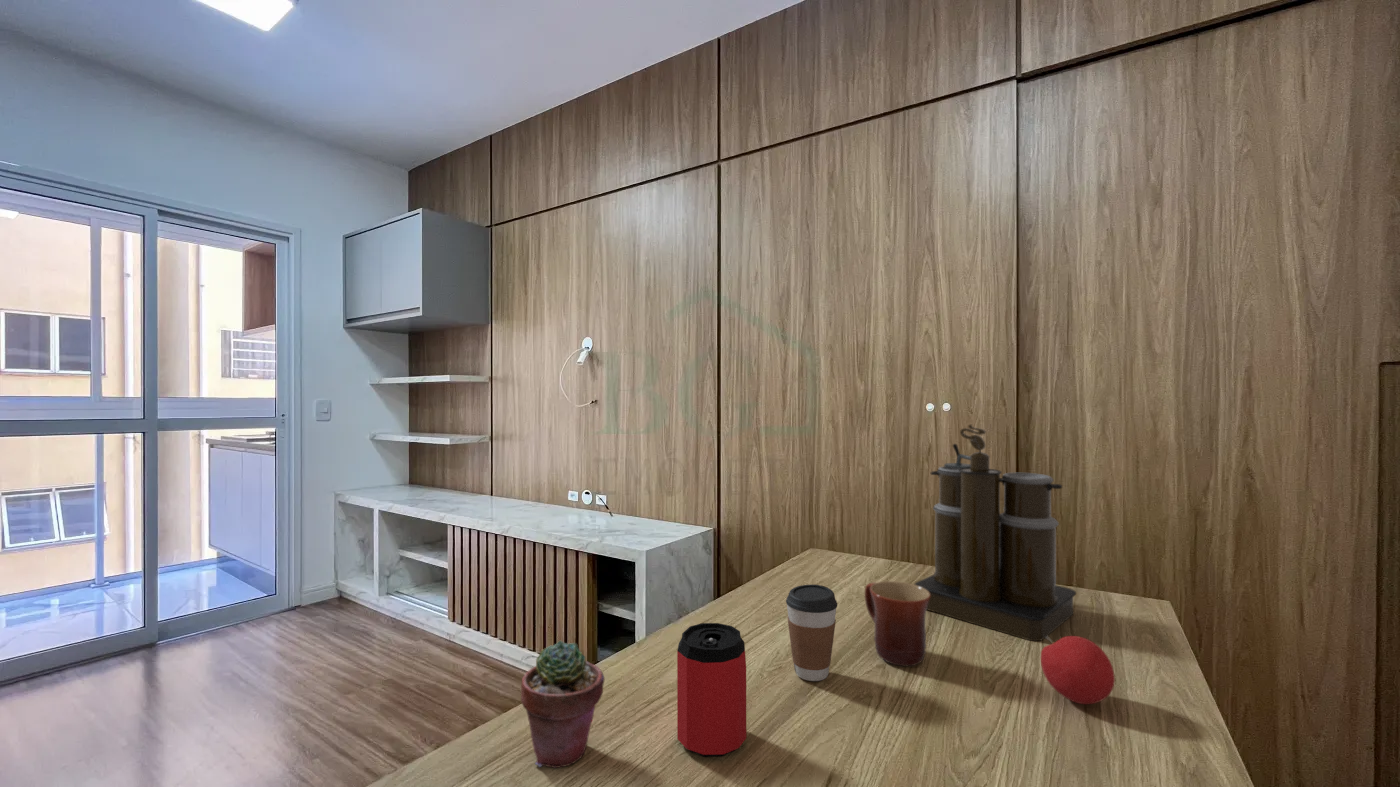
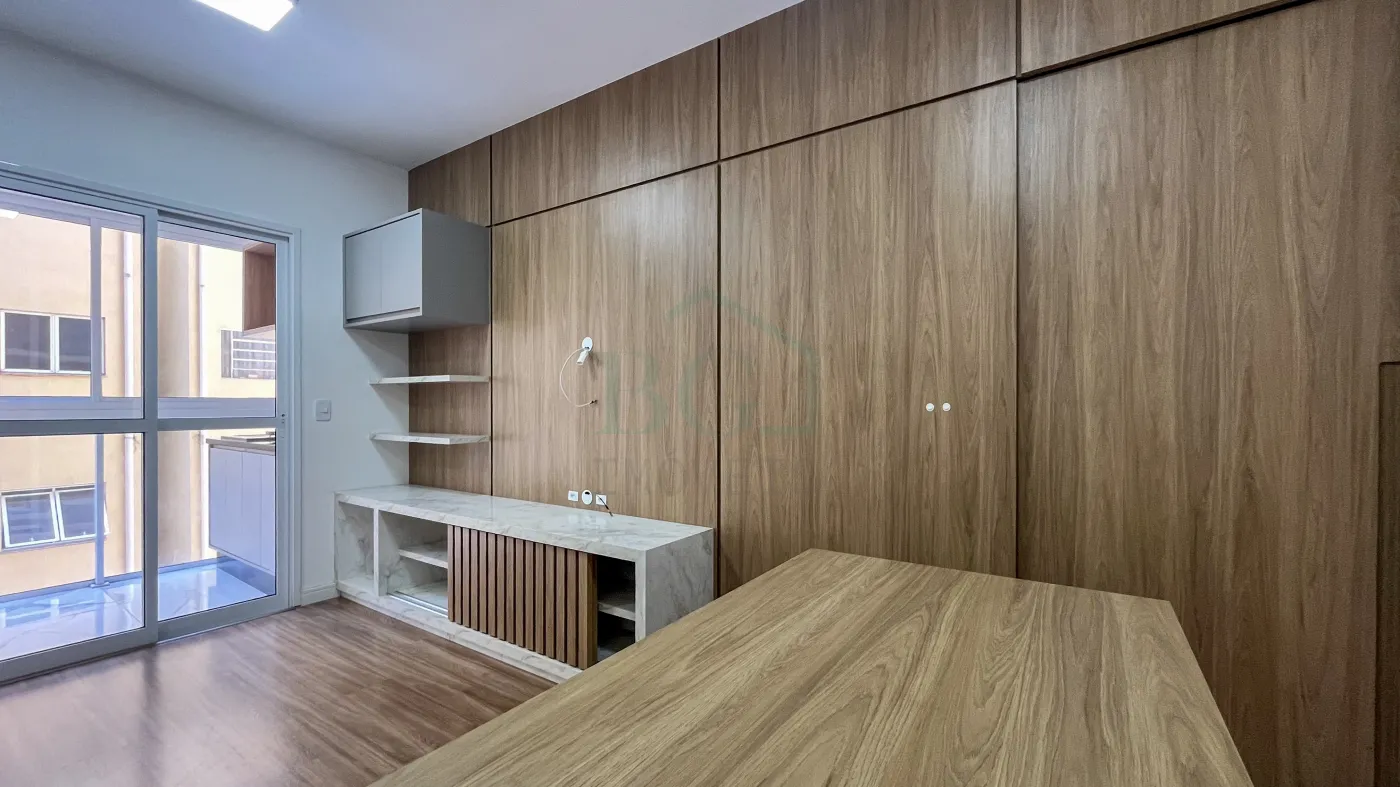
- fruit [1040,635,1116,705]
- potted succulent [520,640,606,769]
- coffee maker [914,424,1077,642]
- coffee cup [785,584,838,682]
- mug [864,580,931,667]
- can [676,622,747,758]
